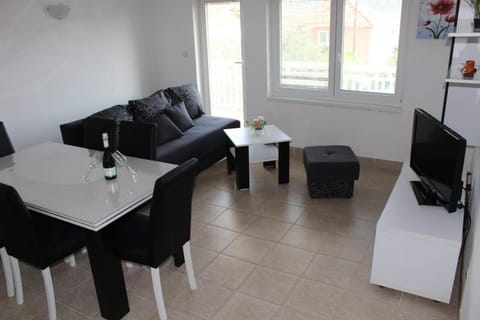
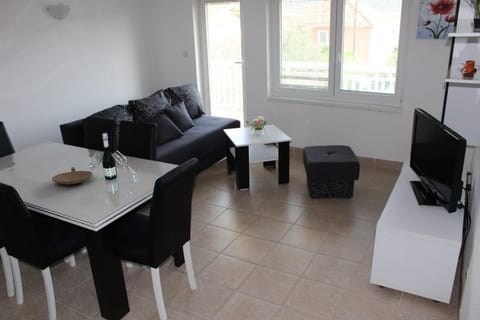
+ bowl [51,166,94,185]
